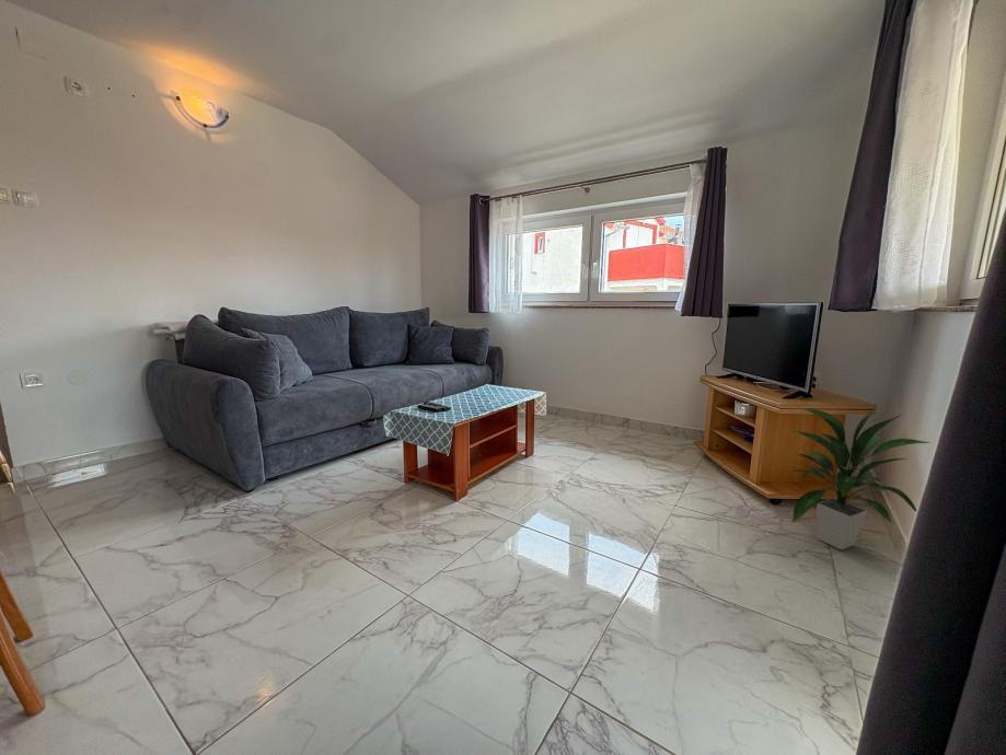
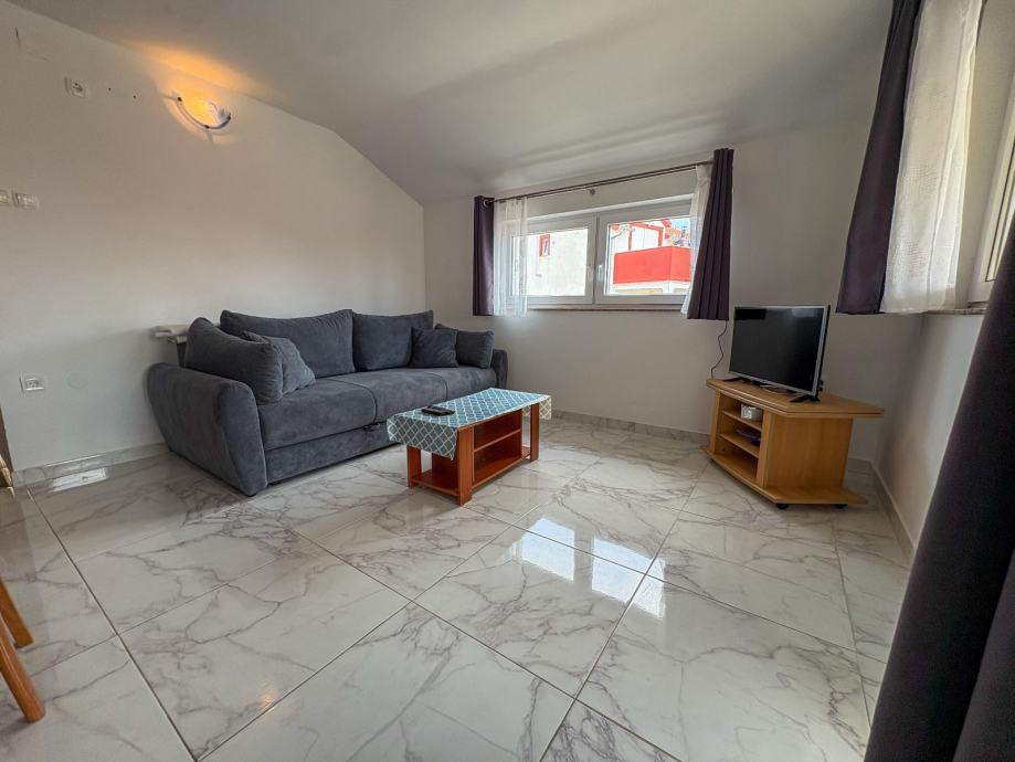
- indoor plant [789,405,932,550]
